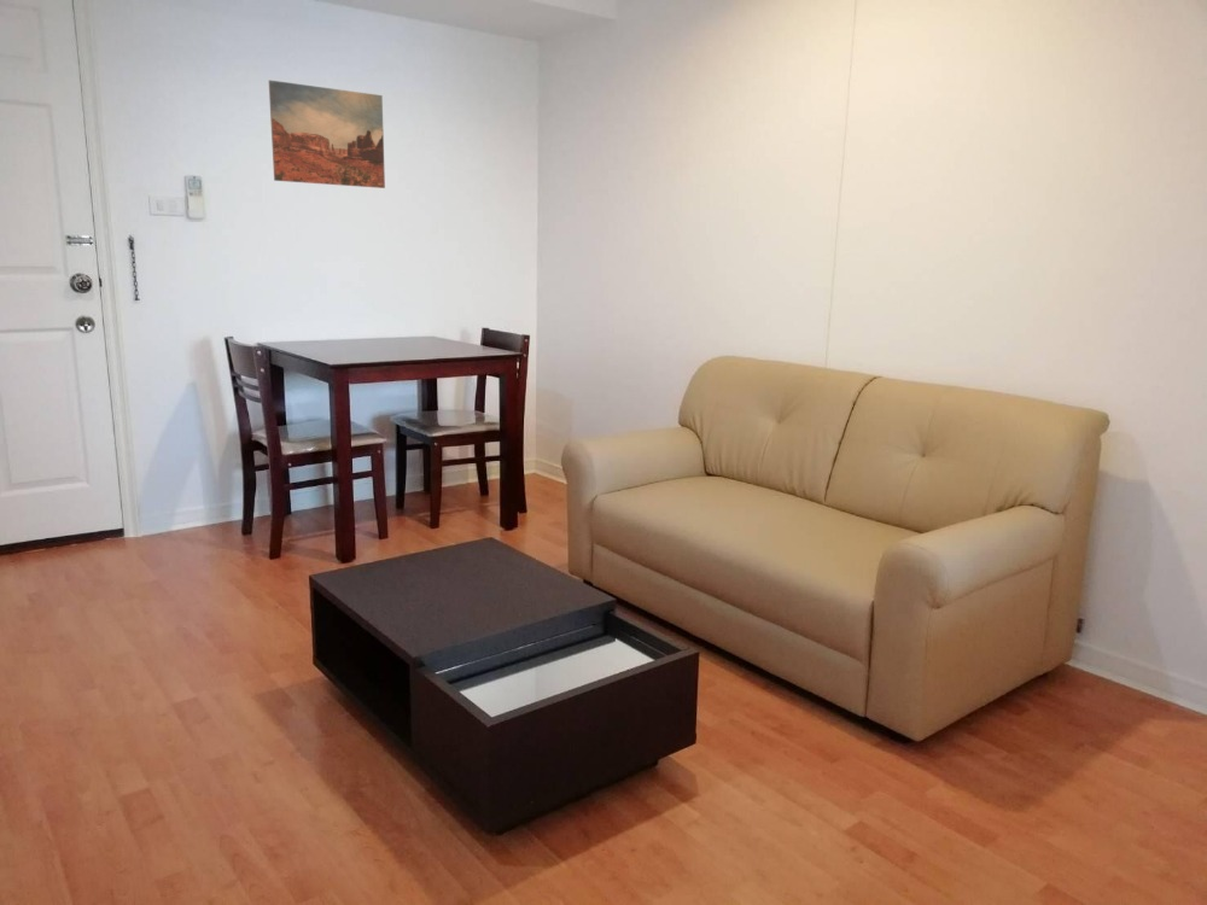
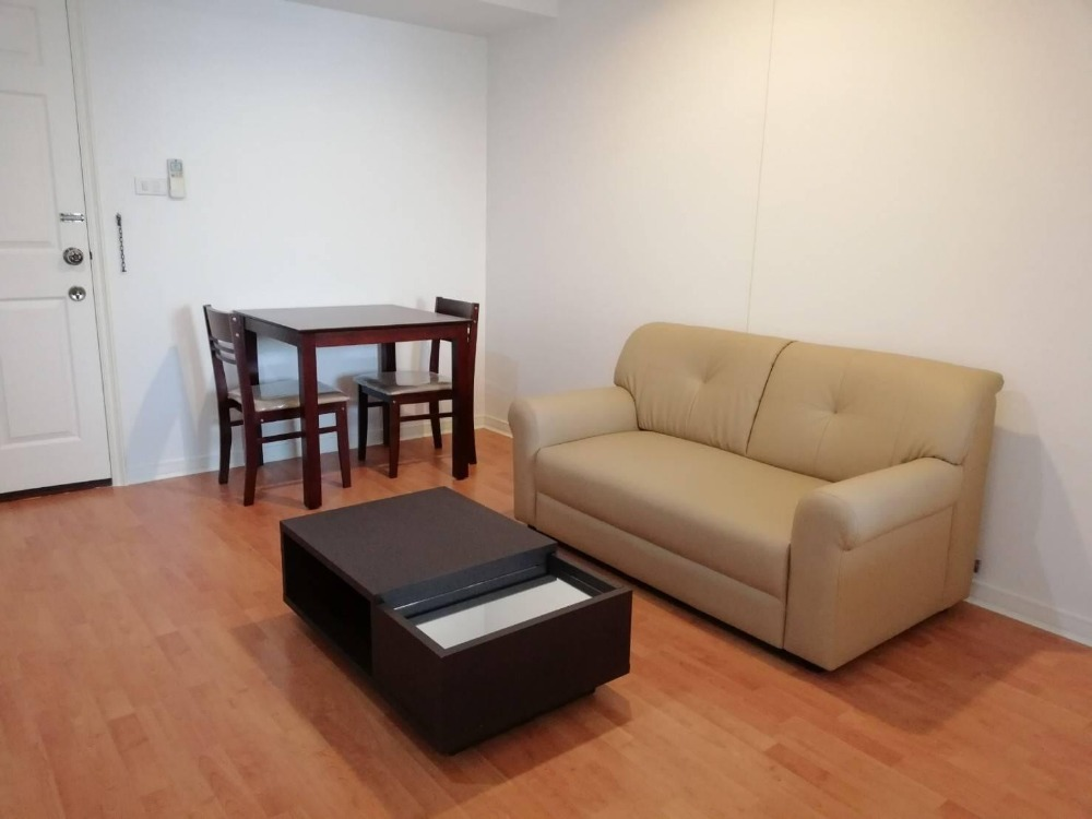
- wall art [268,78,386,189]
